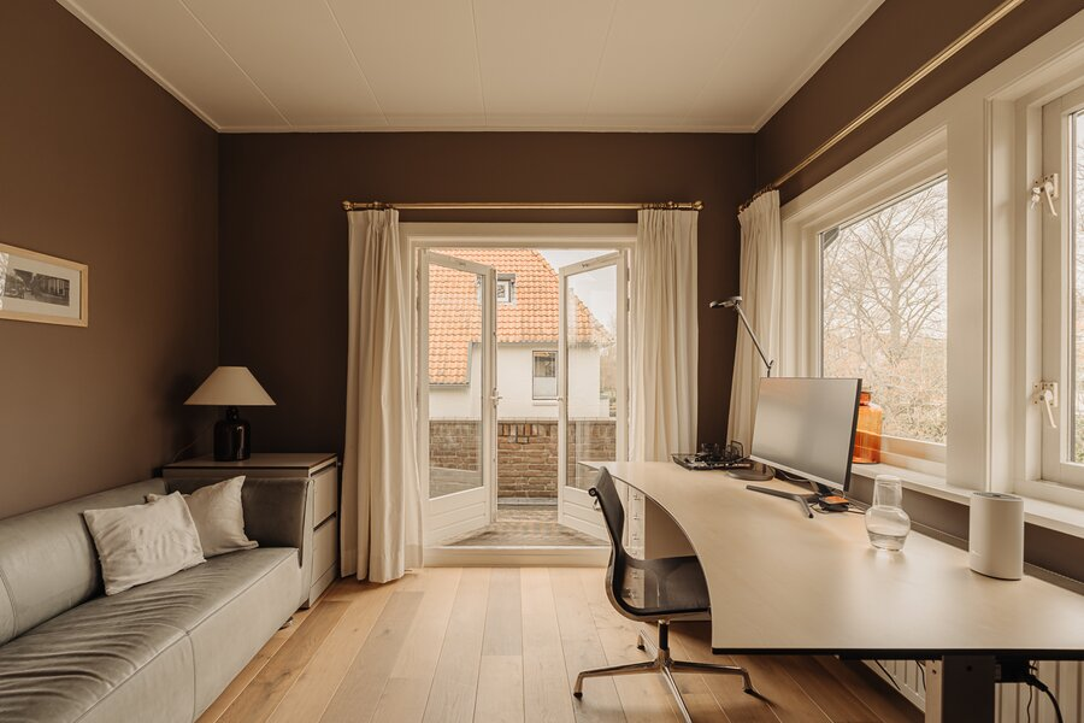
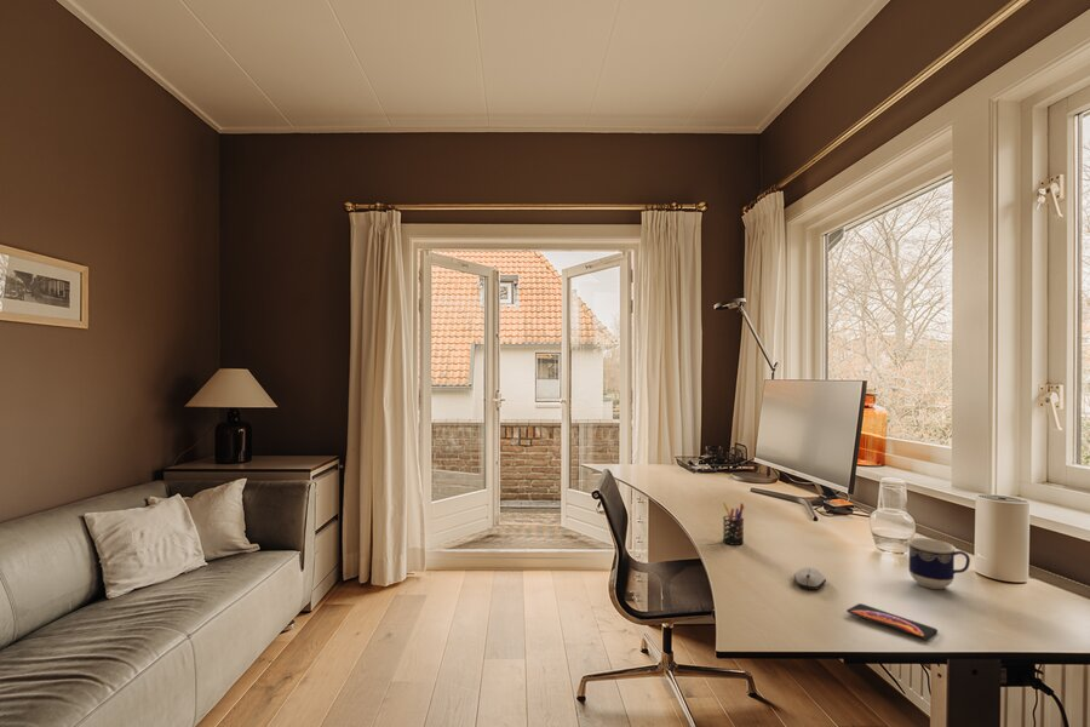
+ computer mouse [793,566,827,591]
+ smartphone [845,602,939,641]
+ pen holder [722,502,746,546]
+ cup [907,537,971,590]
